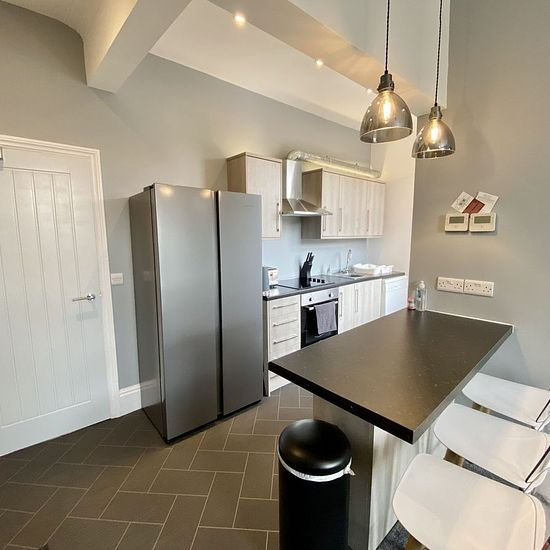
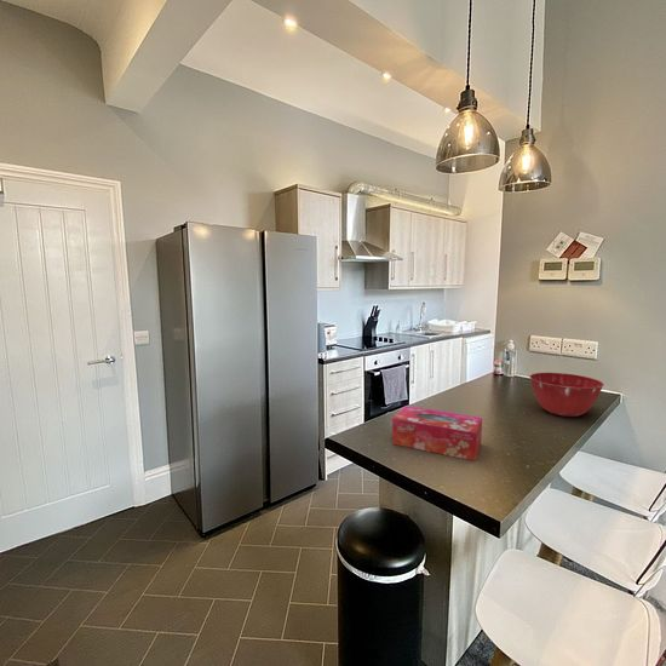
+ tissue box [391,404,483,463]
+ mixing bowl [528,372,605,418]
